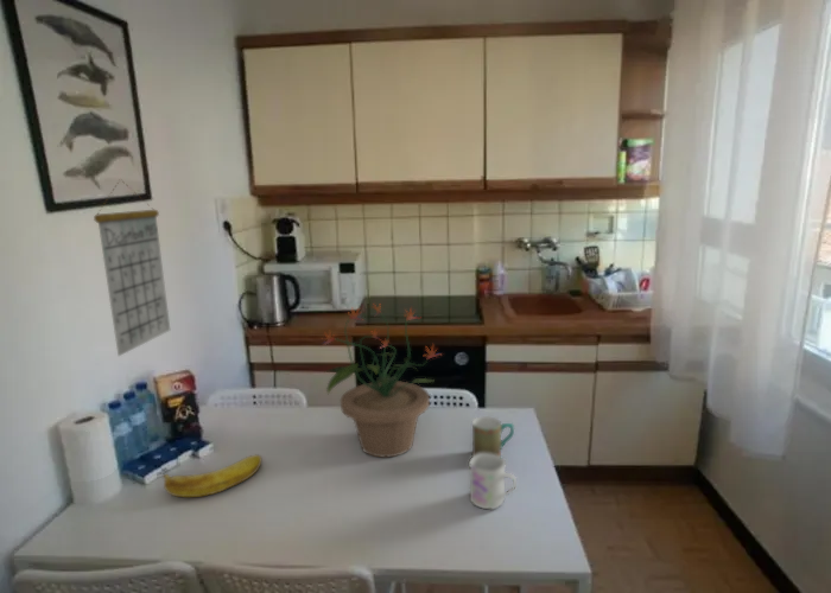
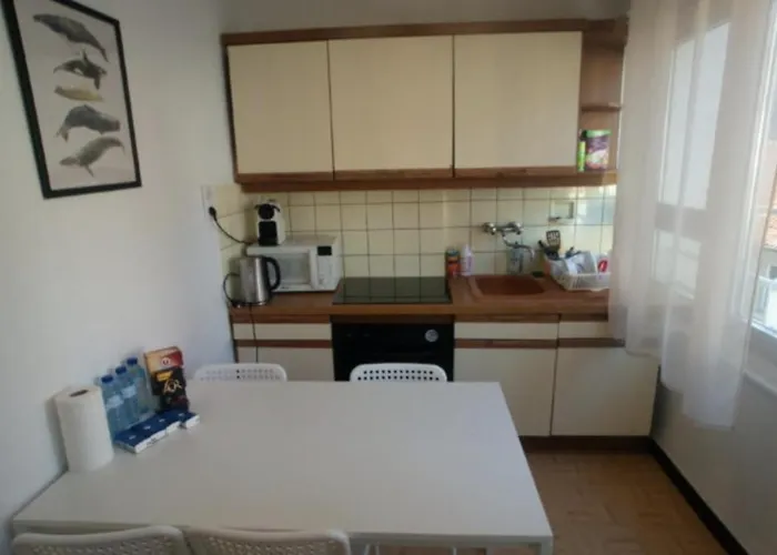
- potted plant [318,301,445,458]
- banana [161,453,262,498]
- calendar [93,178,171,357]
- mug [471,415,515,457]
- mug [468,453,518,510]
